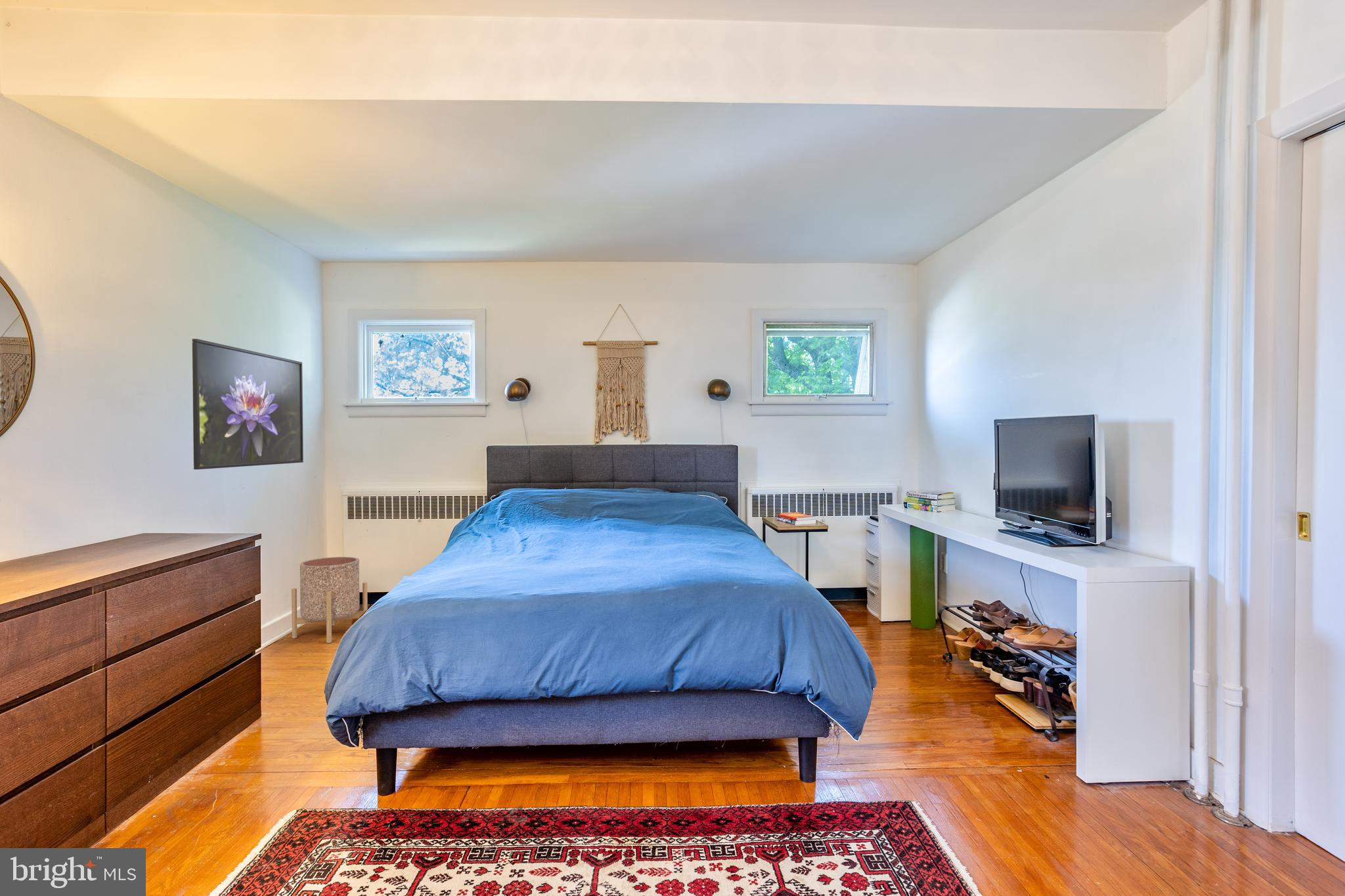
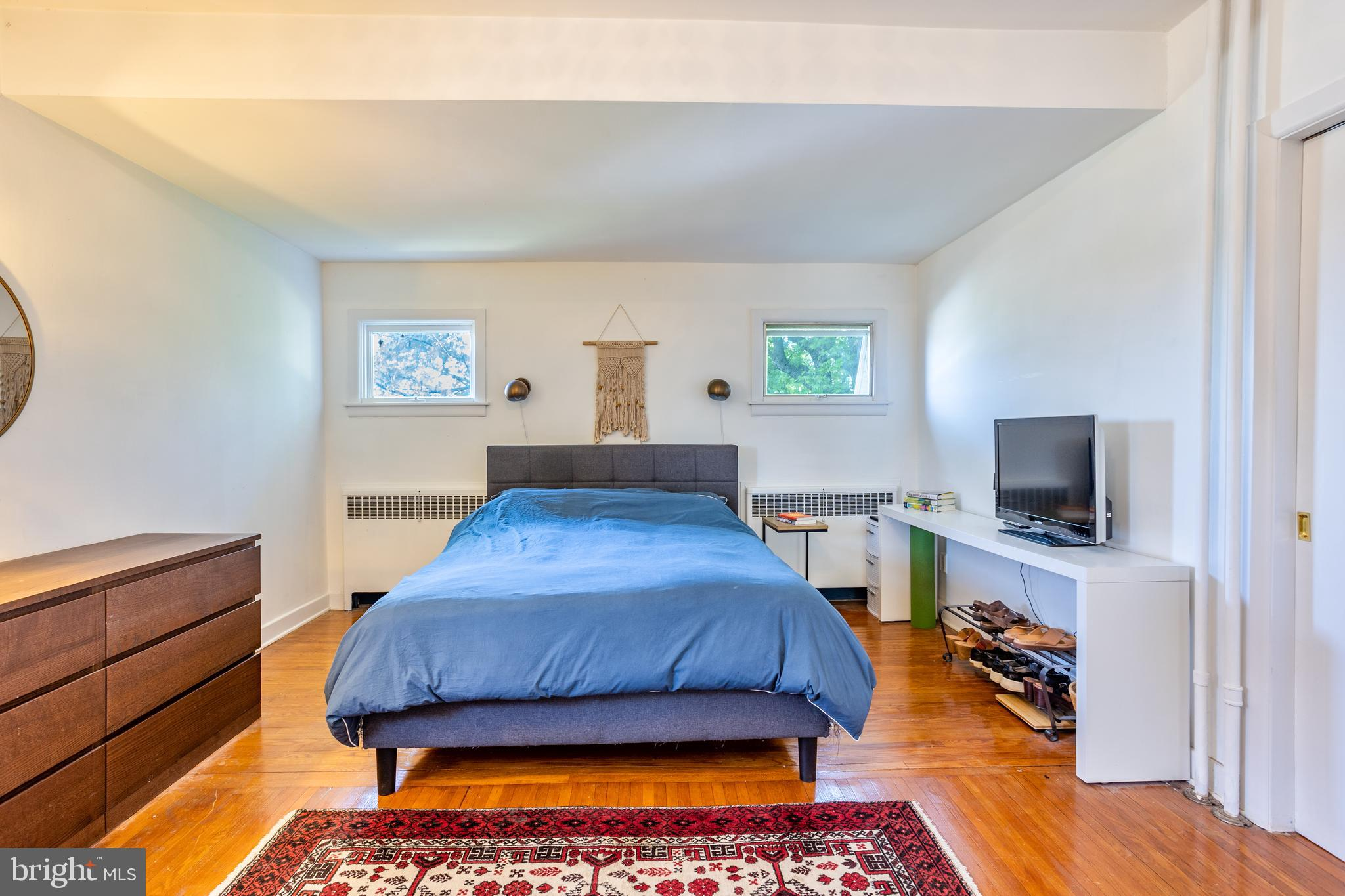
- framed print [192,338,304,470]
- planter [291,556,368,644]
